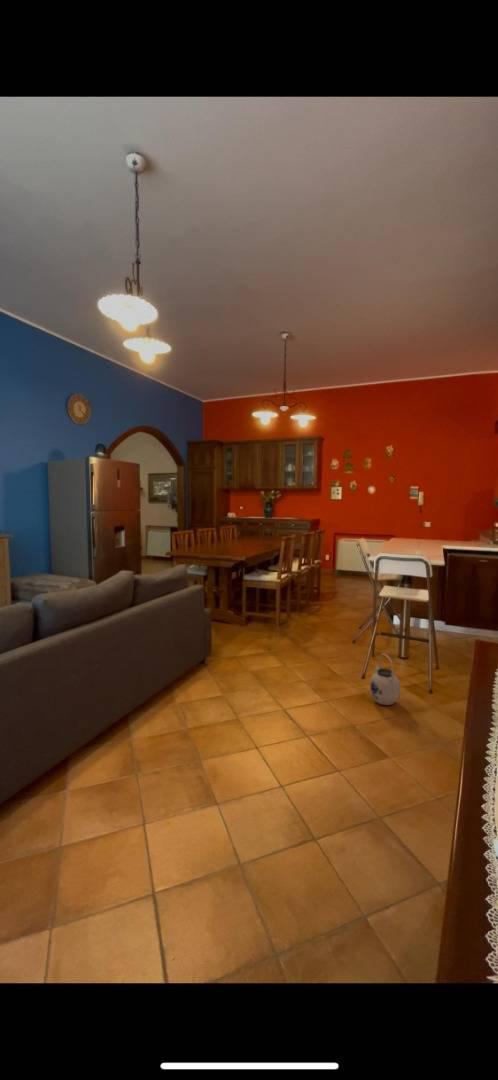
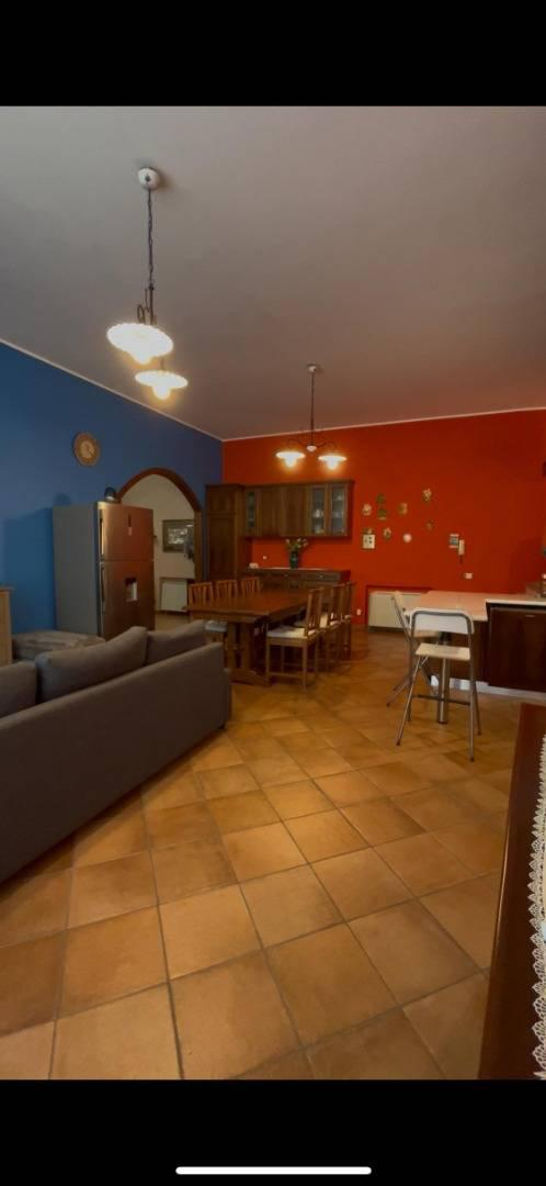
- teapot [369,653,401,706]
